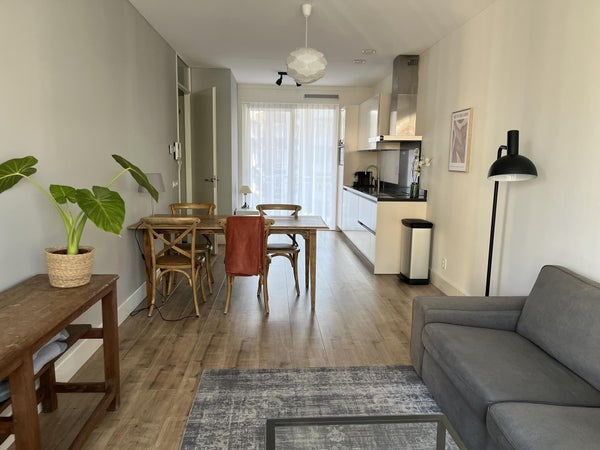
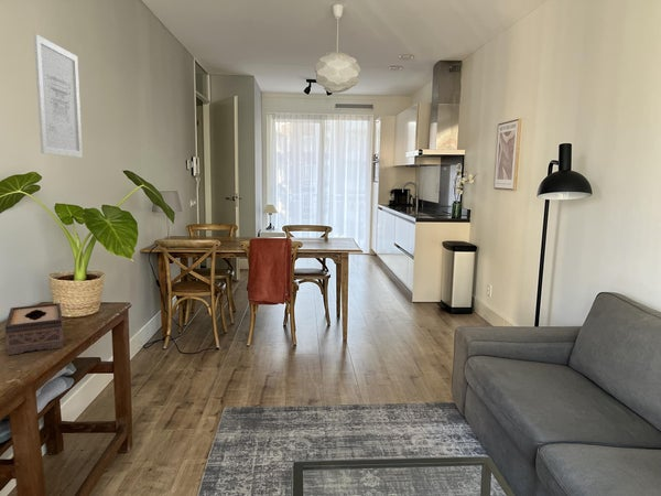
+ wall art [33,33,84,159]
+ tissue box [4,302,64,356]
